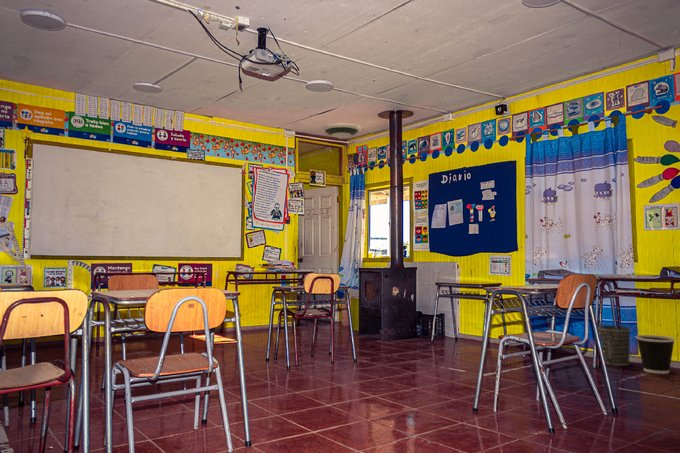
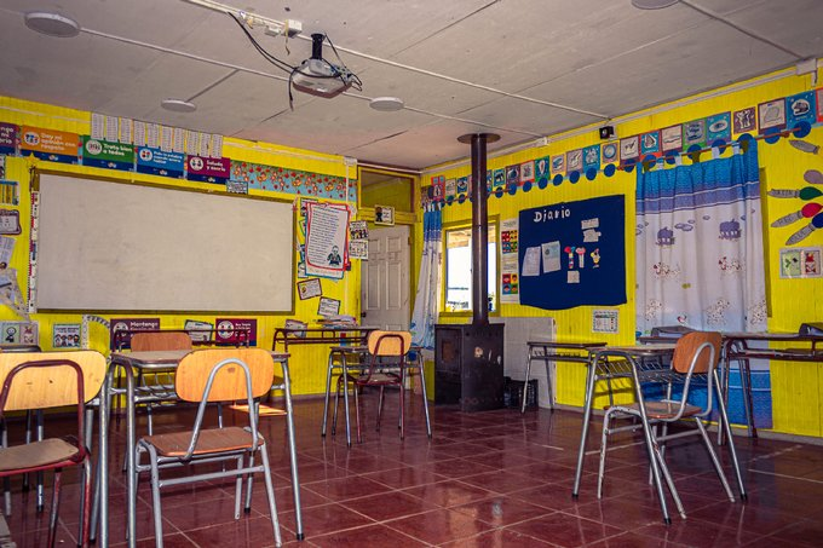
- wastebasket [635,334,676,375]
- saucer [321,122,362,140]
- wastebasket [597,324,631,367]
